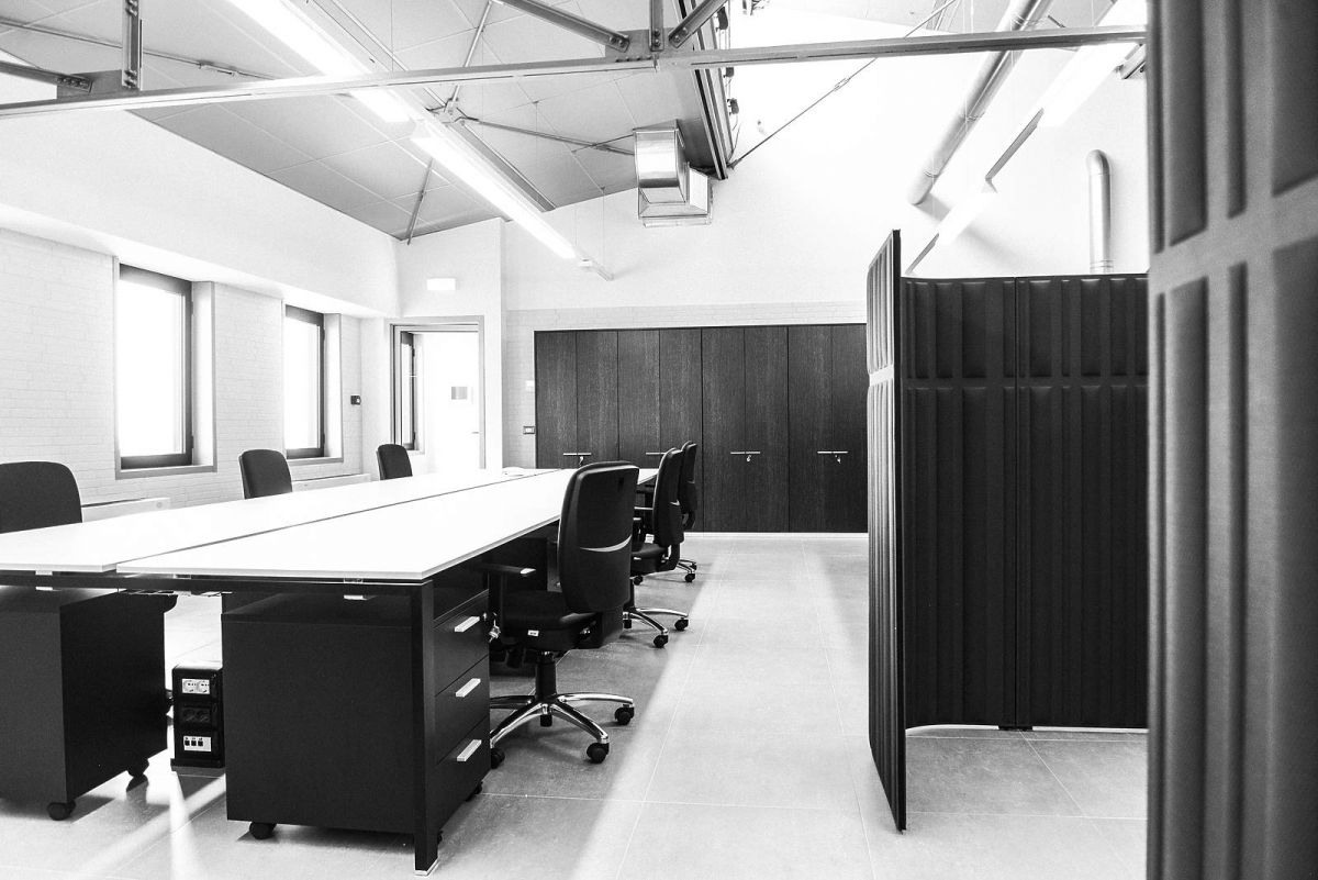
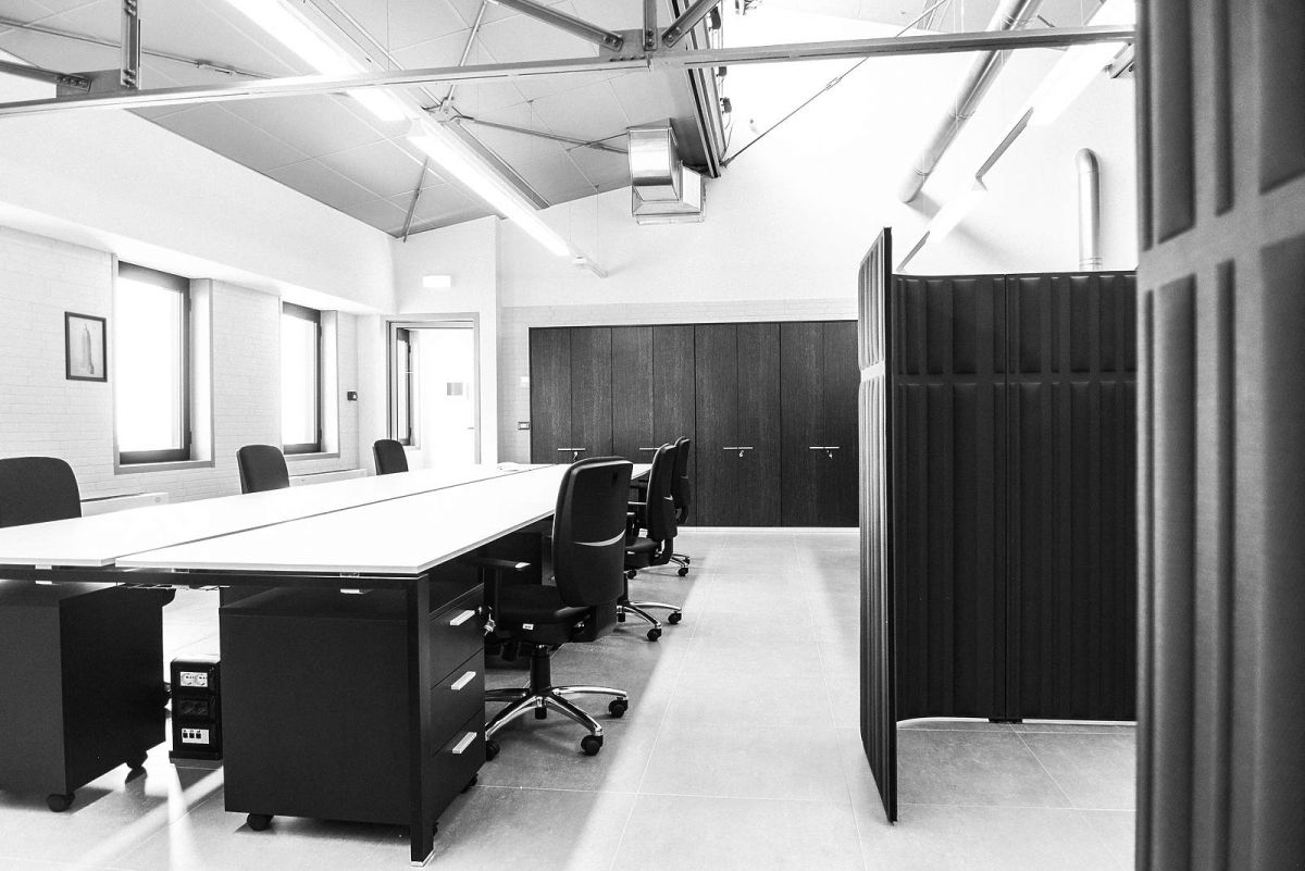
+ wall art [63,310,109,384]
